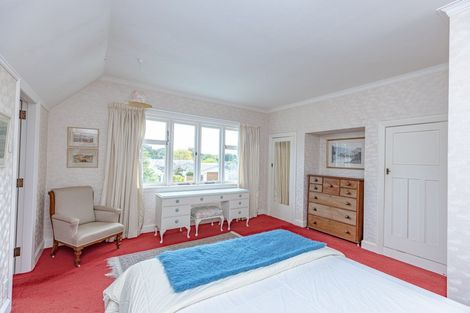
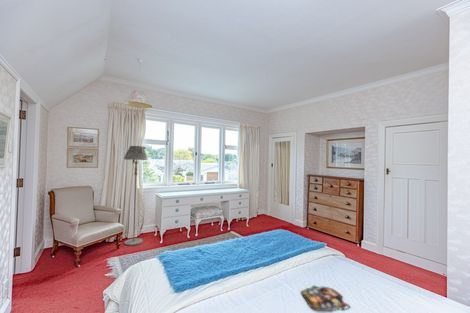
+ floor lamp [123,145,148,247]
+ magazine [300,284,351,312]
